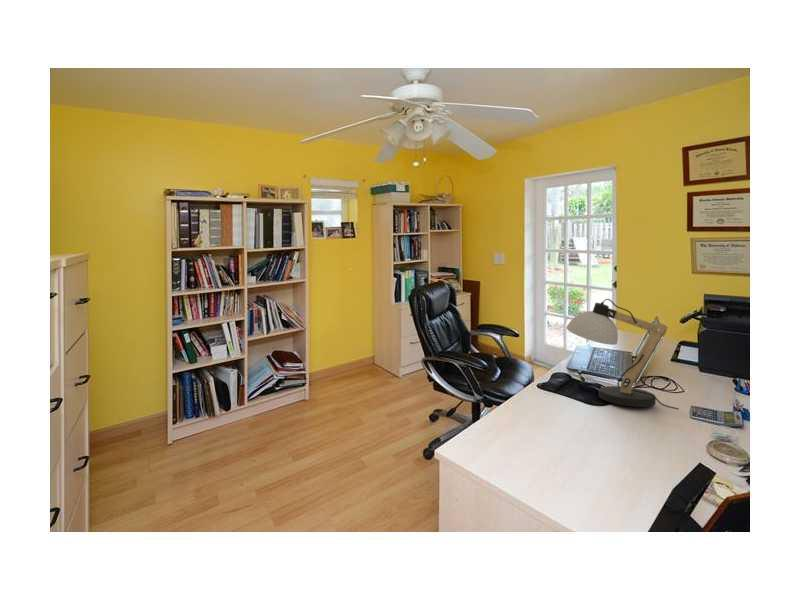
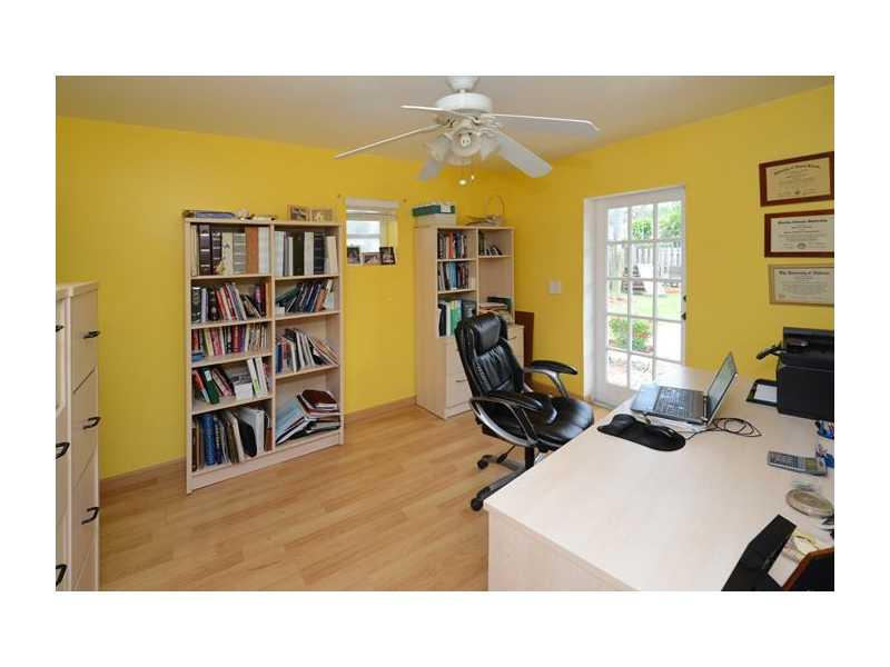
- desk lamp [565,298,679,410]
